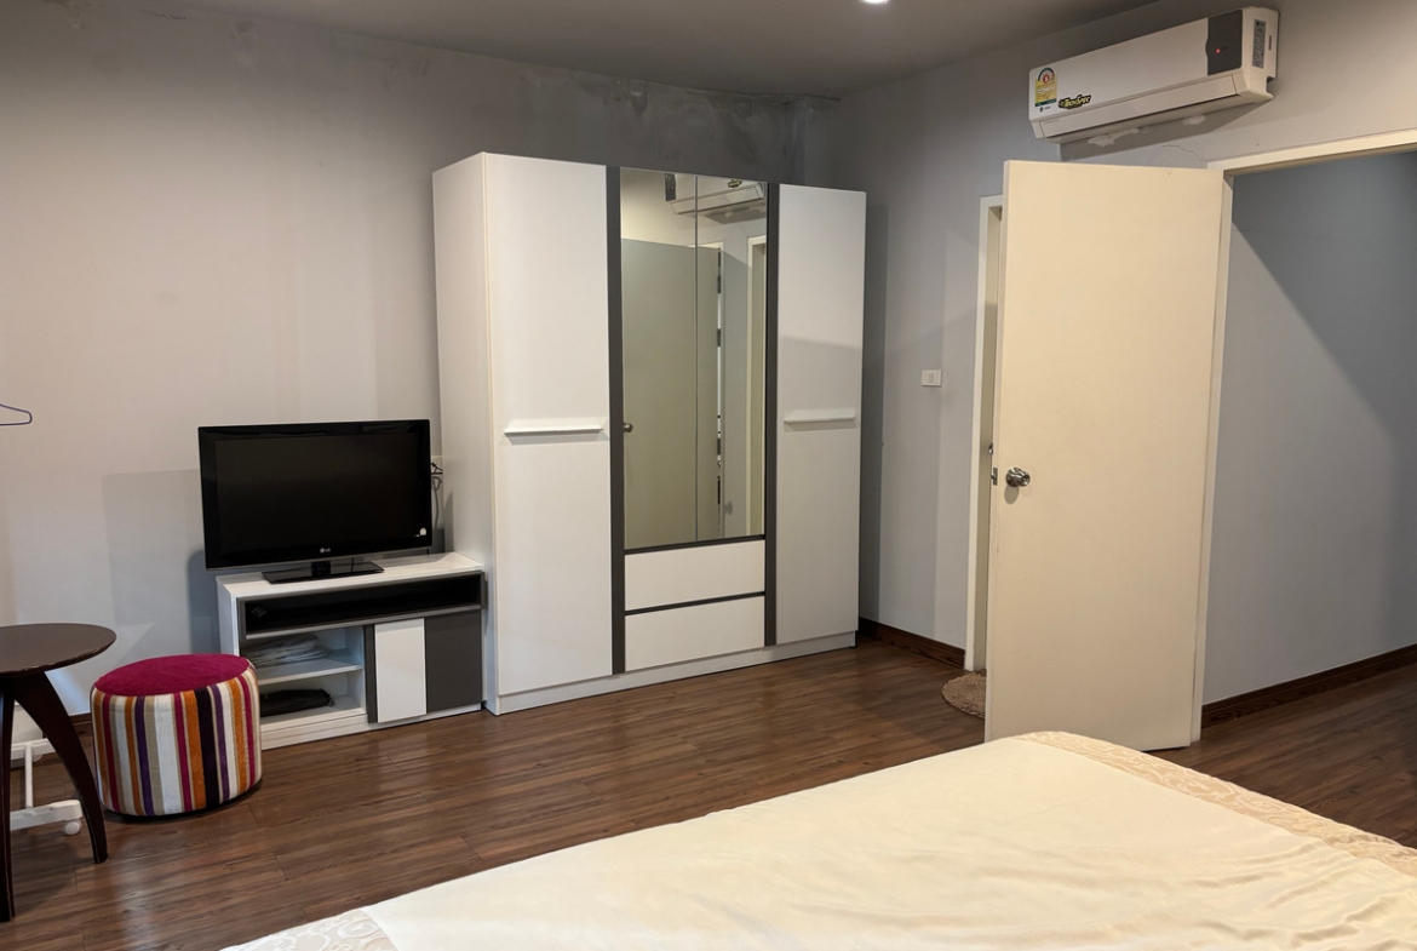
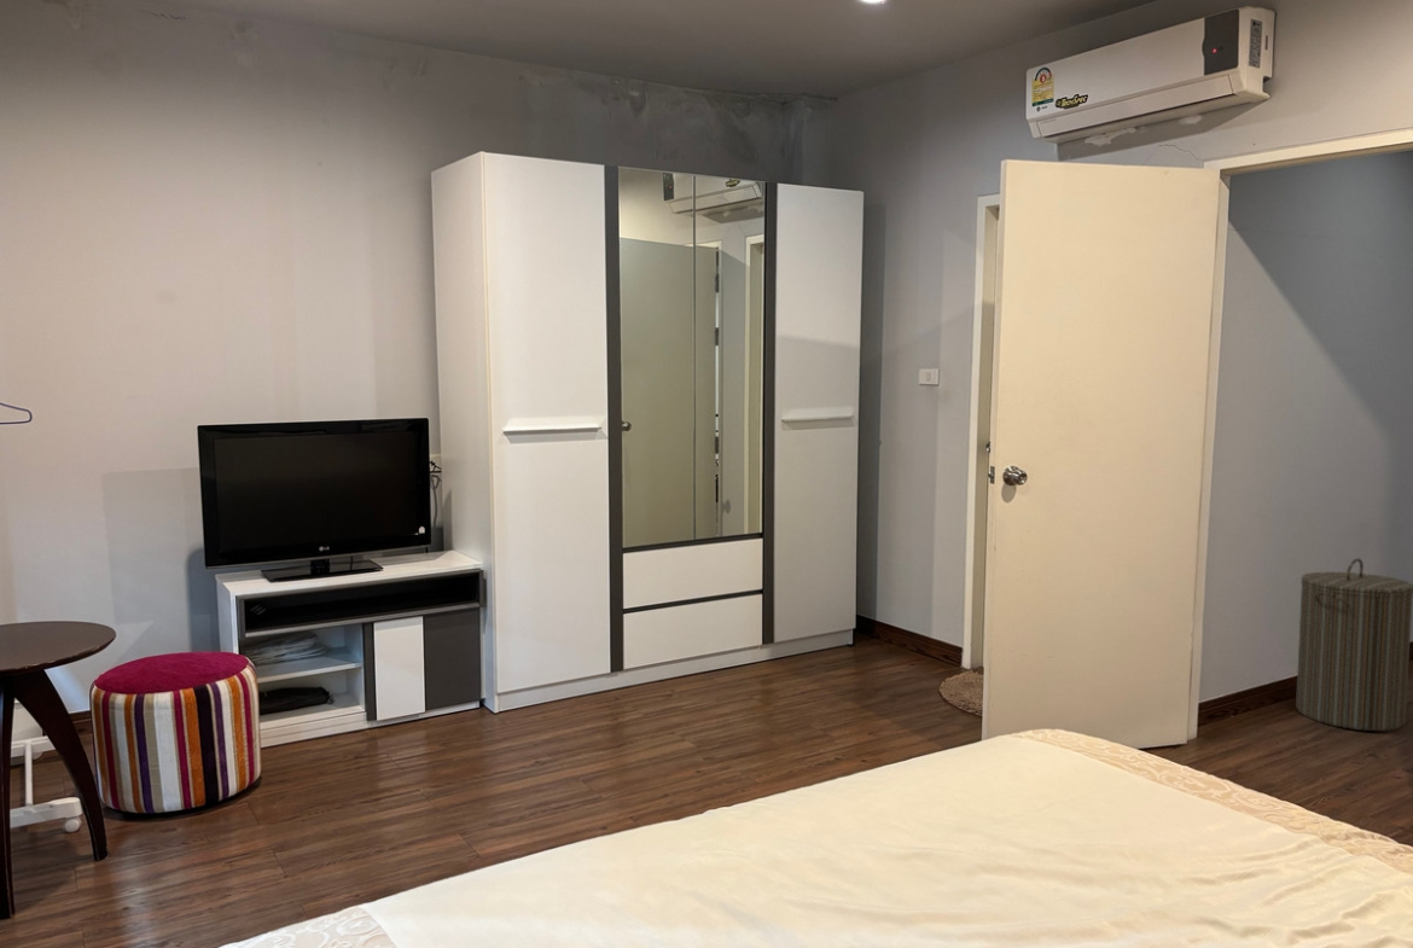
+ laundry hamper [1295,557,1413,732]
